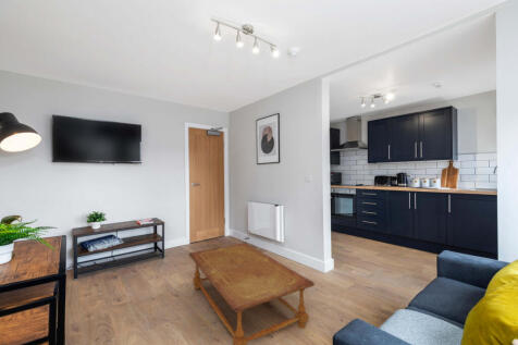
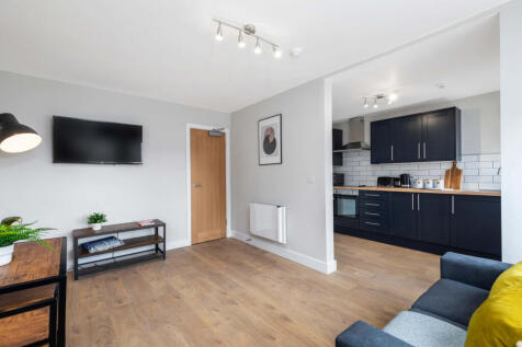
- coffee table [187,242,316,345]
